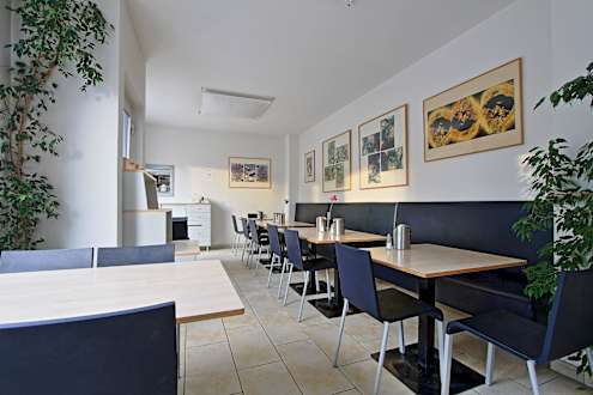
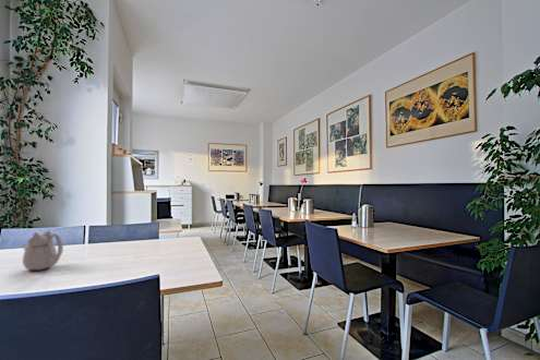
+ teapot [22,229,64,272]
